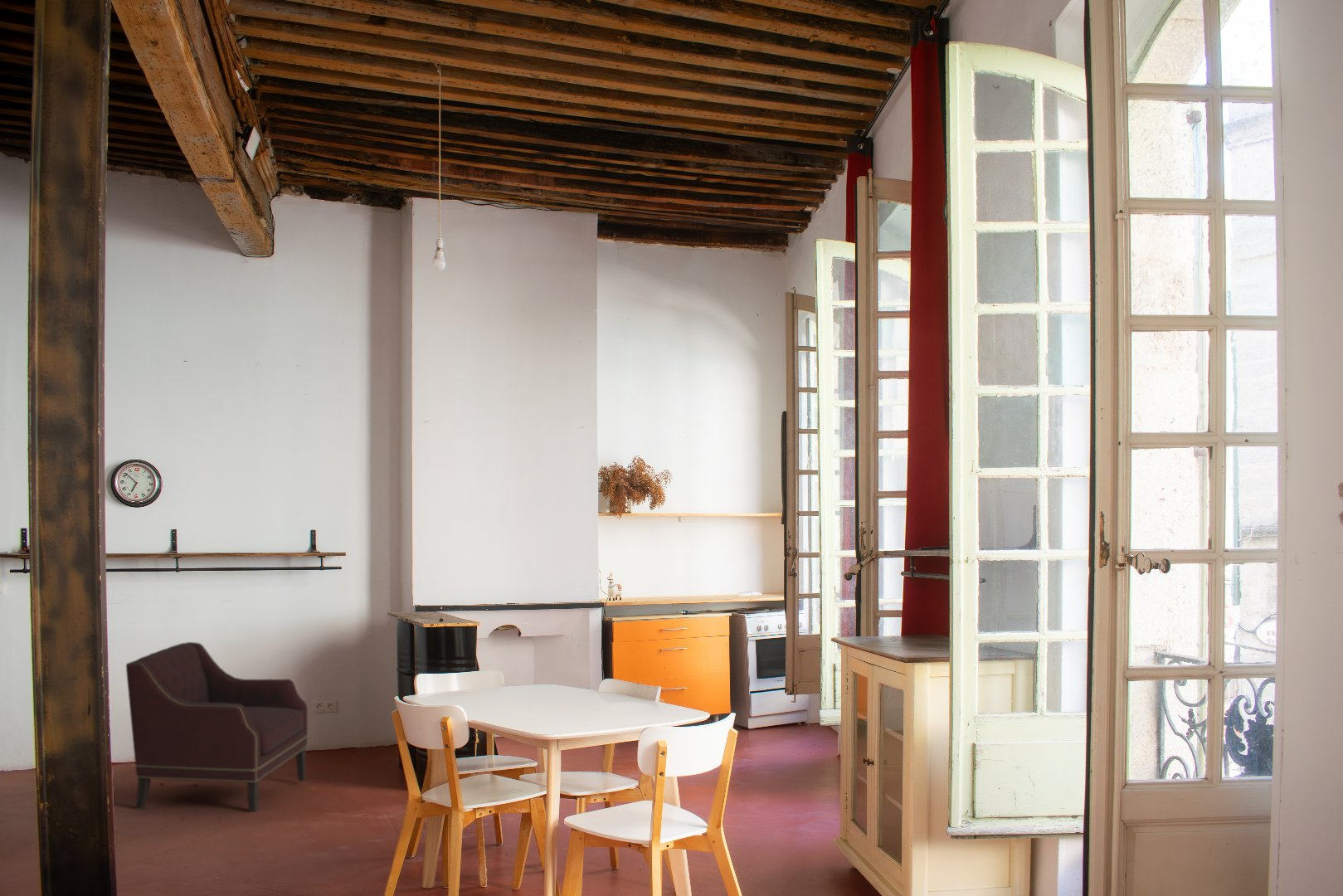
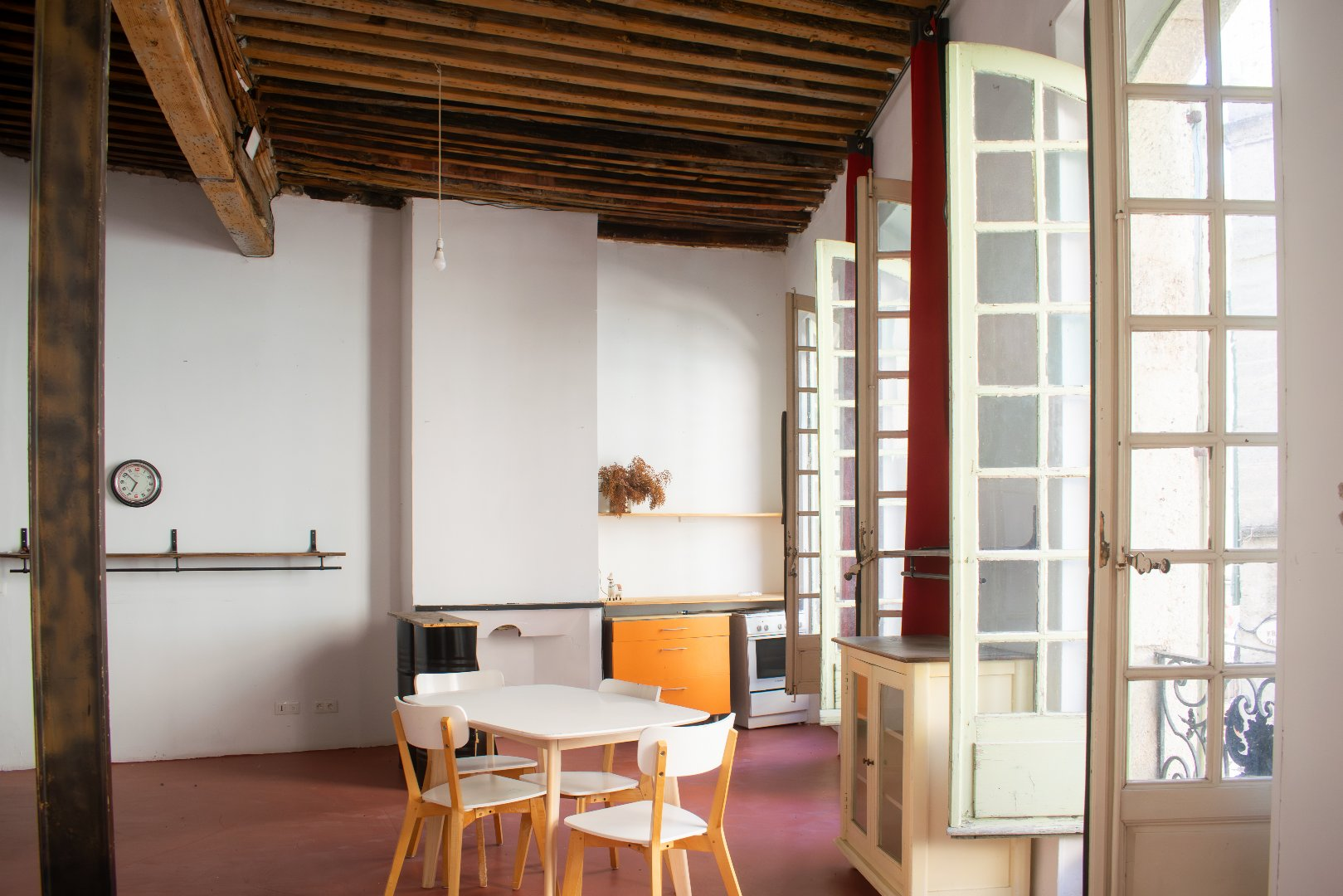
- armchair [125,641,309,813]
